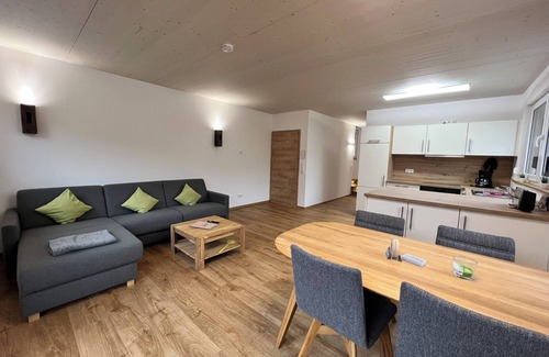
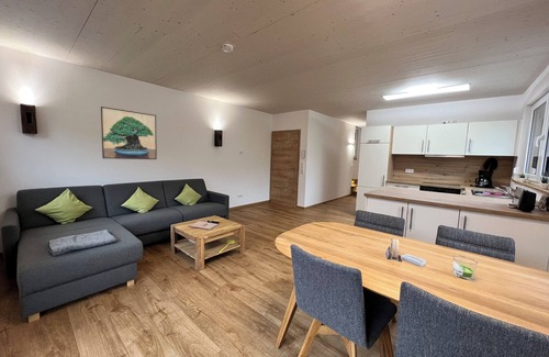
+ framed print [100,105,158,160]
